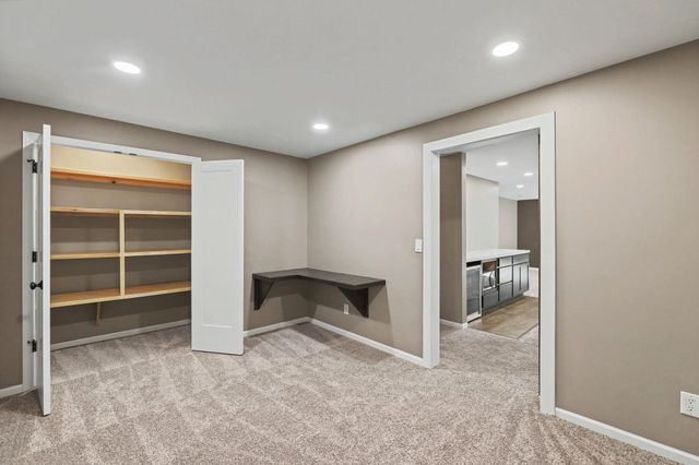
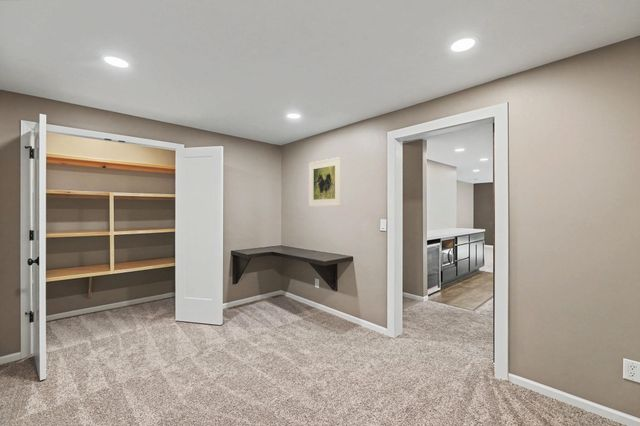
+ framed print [308,156,342,208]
